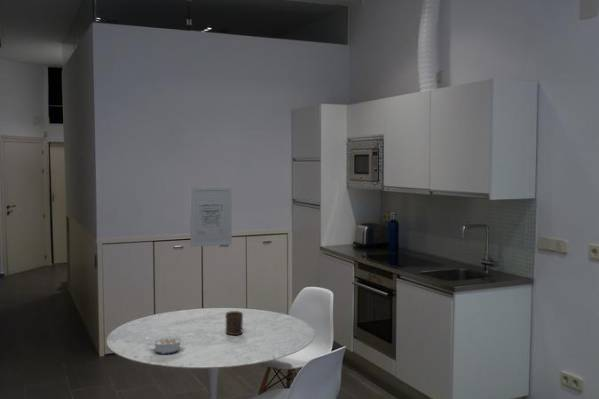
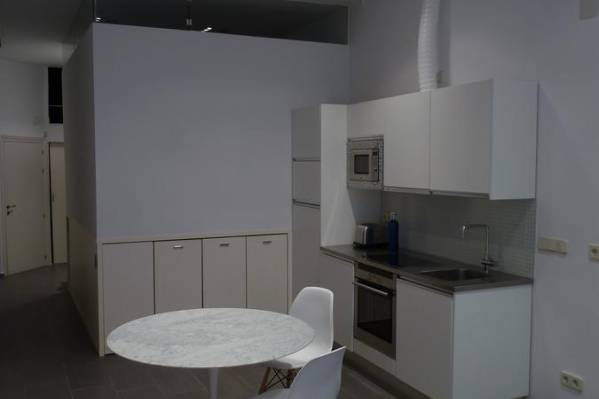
- cup [225,310,244,336]
- legume [146,335,184,355]
- wall art [189,186,233,248]
